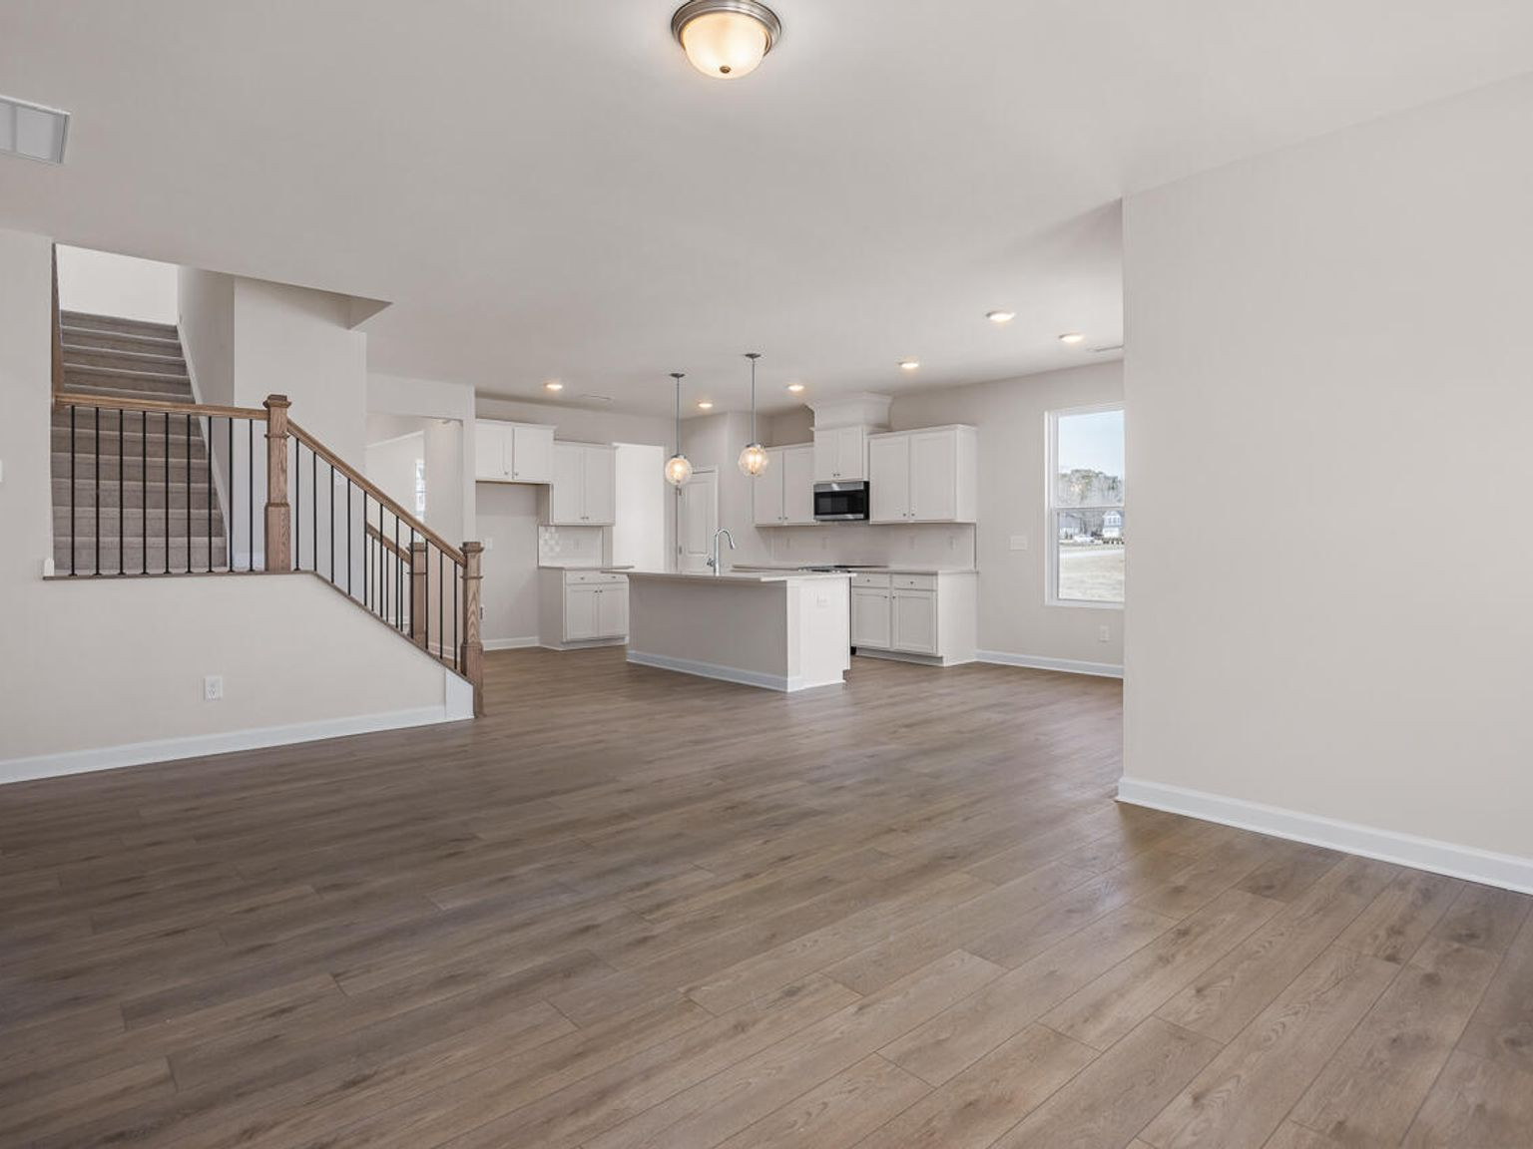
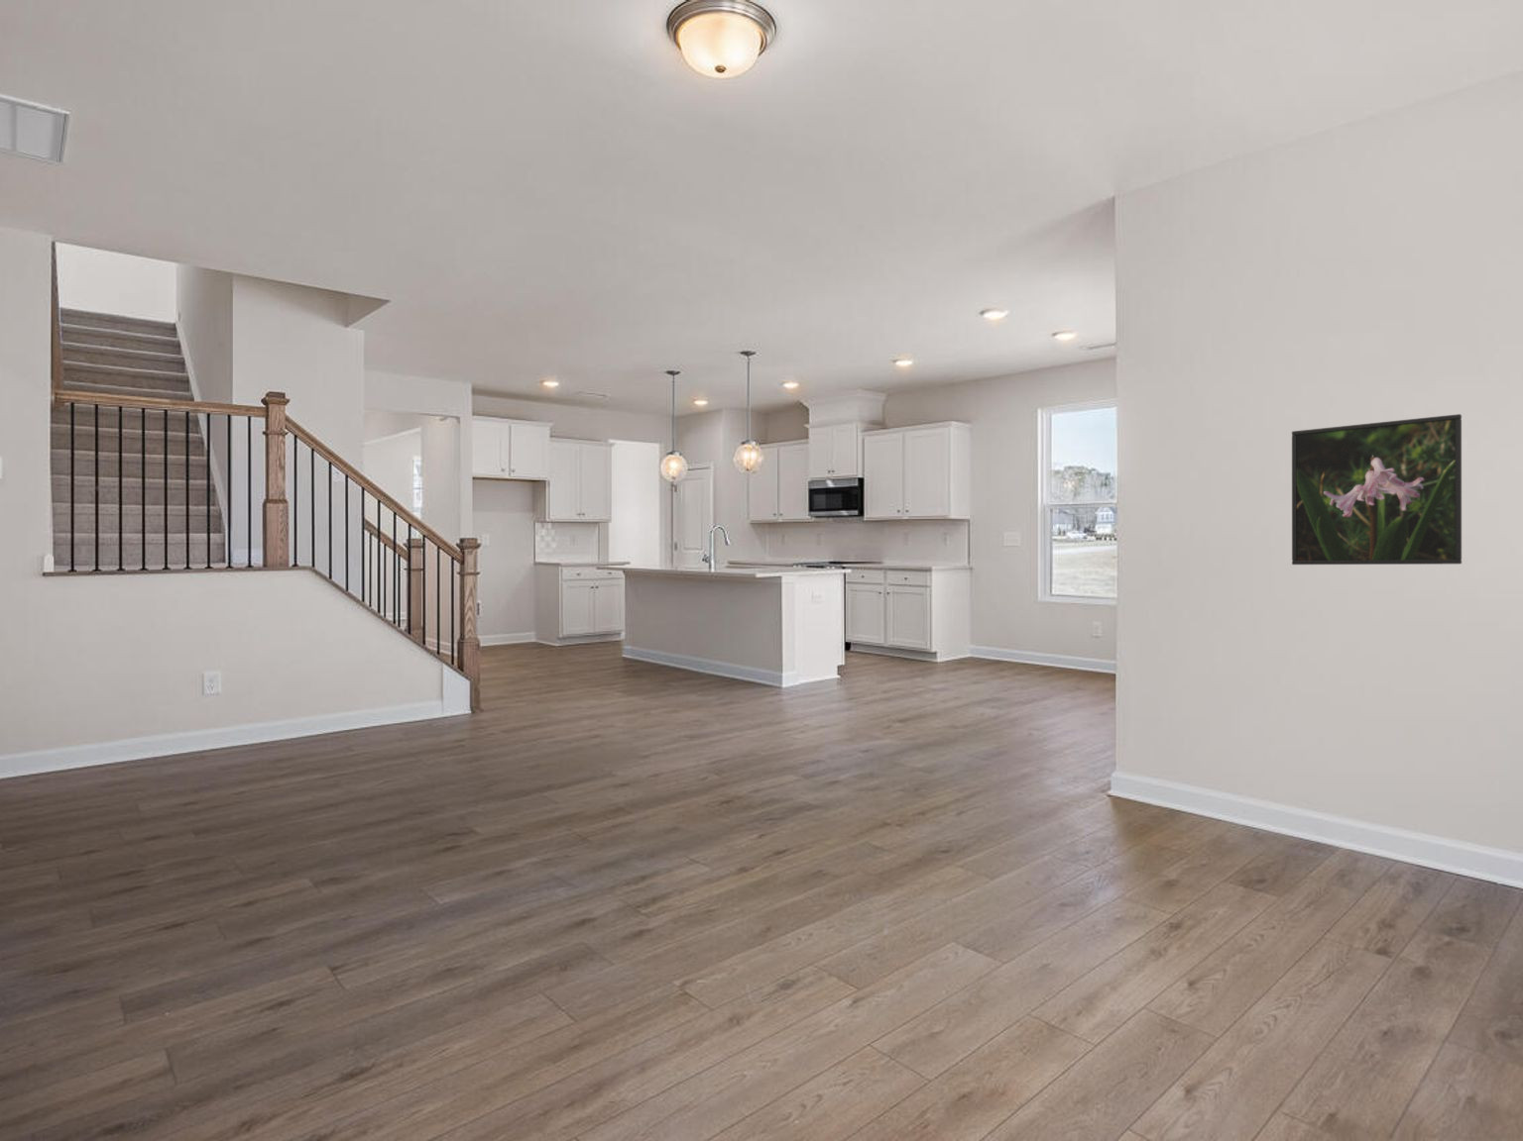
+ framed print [1292,413,1463,566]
